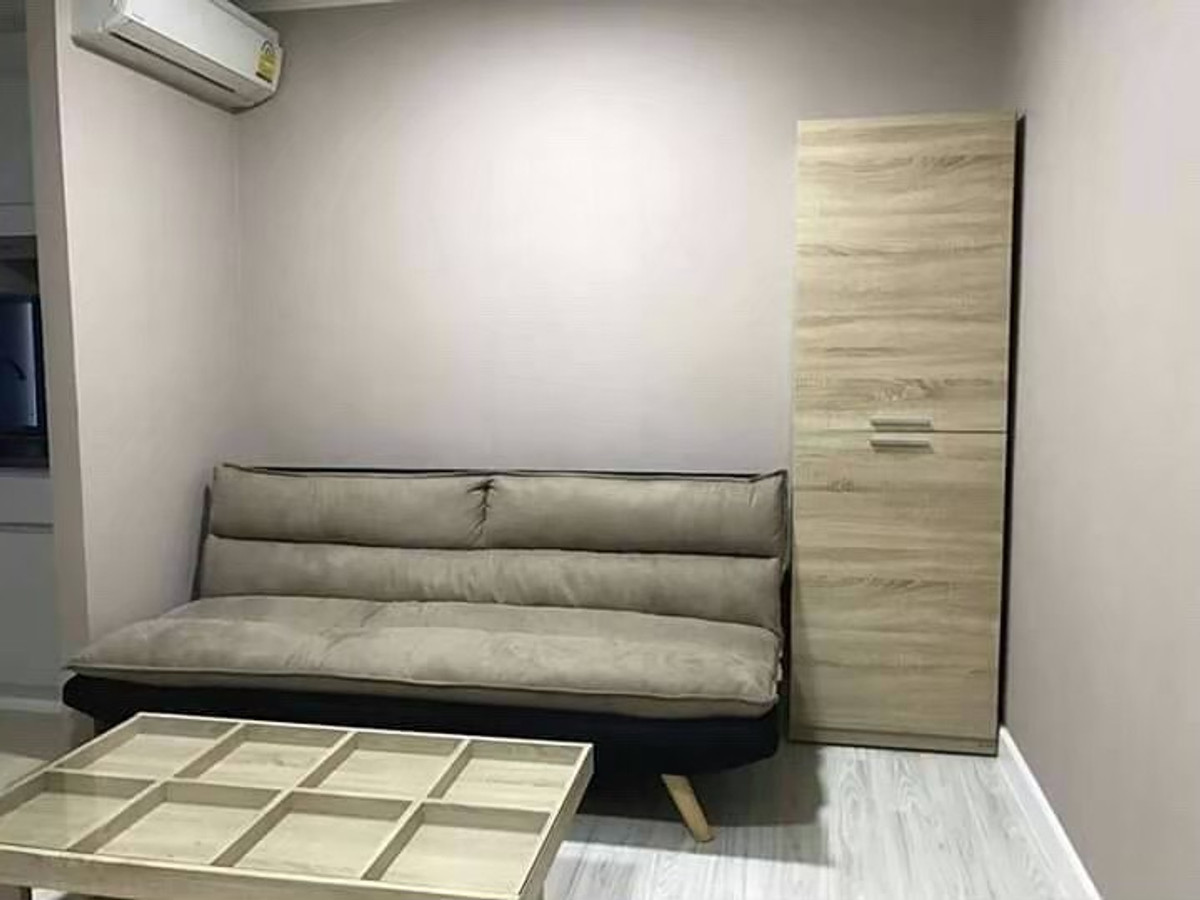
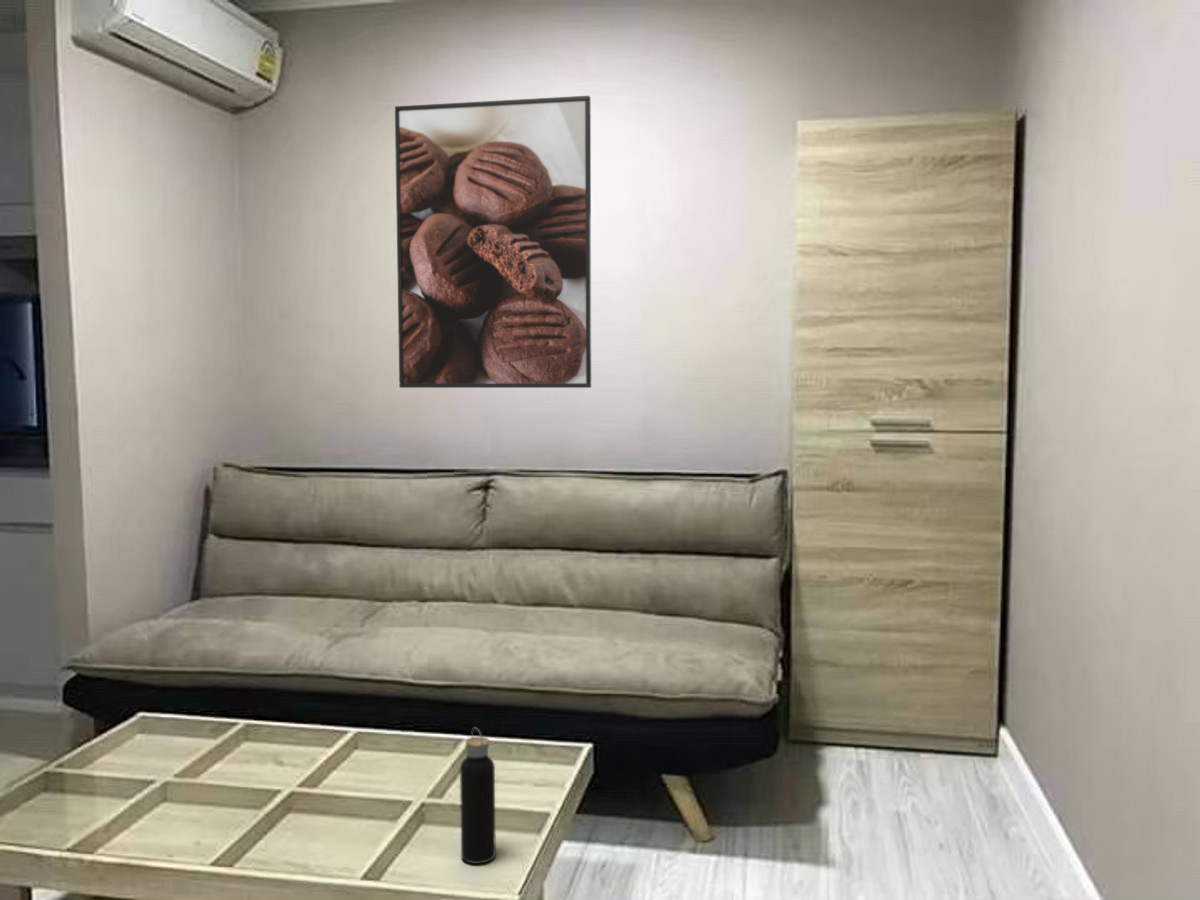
+ water bottle [459,727,497,865]
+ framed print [394,95,592,389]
